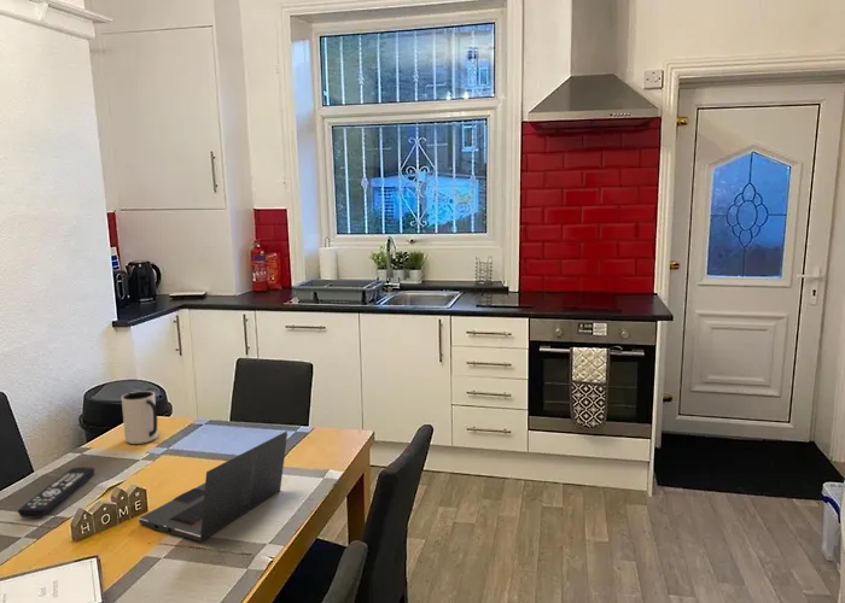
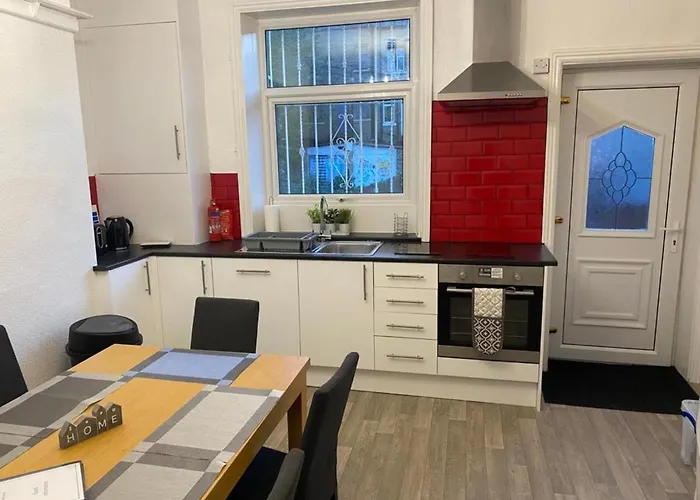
- laptop [138,429,289,543]
- remote control [17,467,95,519]
- pitcher [121,390,159,445]
